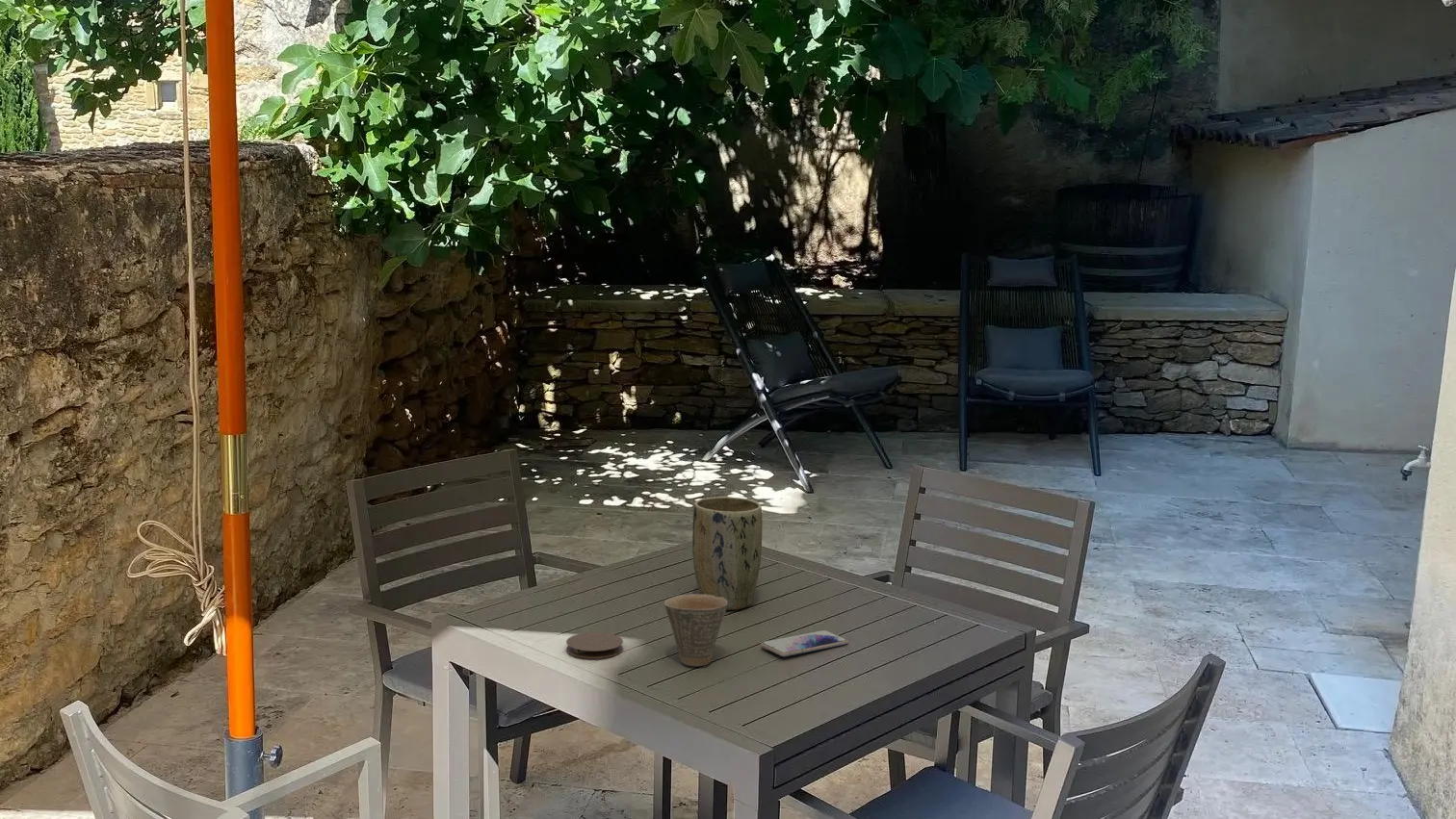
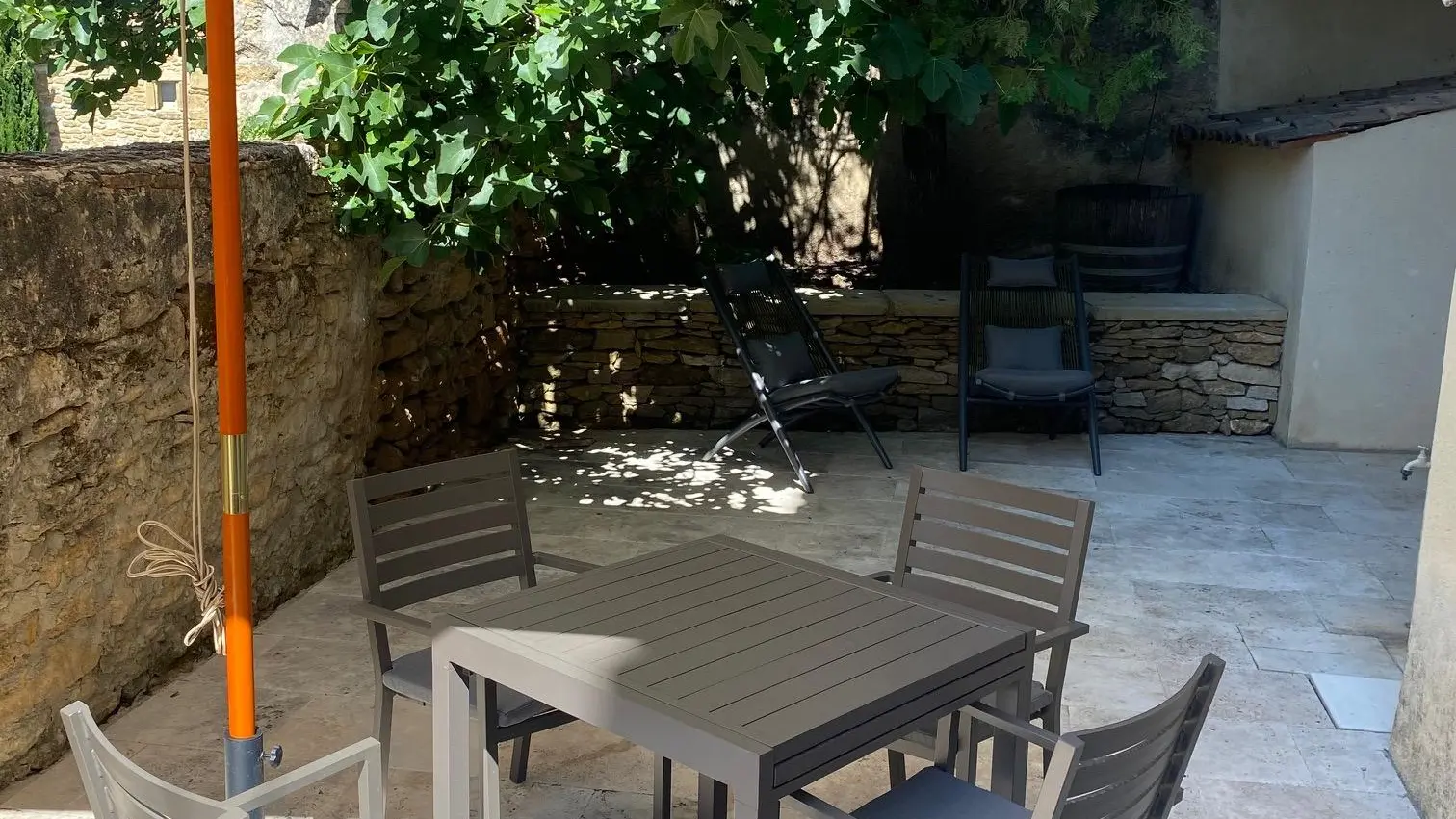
- coaster [565,631,624,659]
- cup [663,593,727,667]
- plant pot [691,496,764,611]
- smartphone [760,629,849,657]
